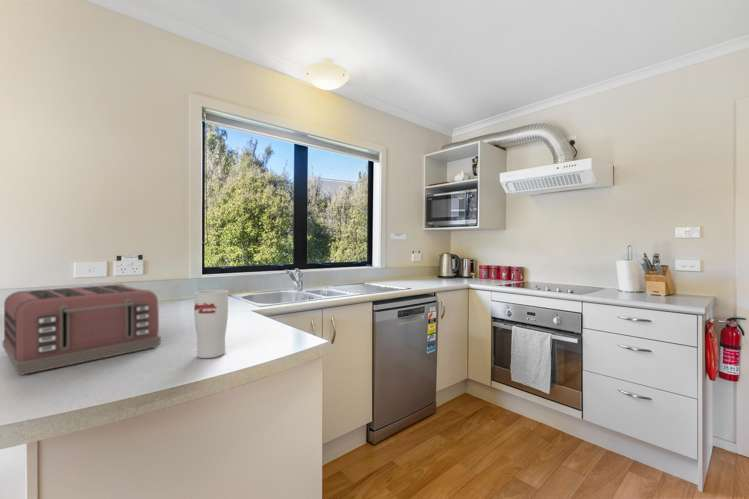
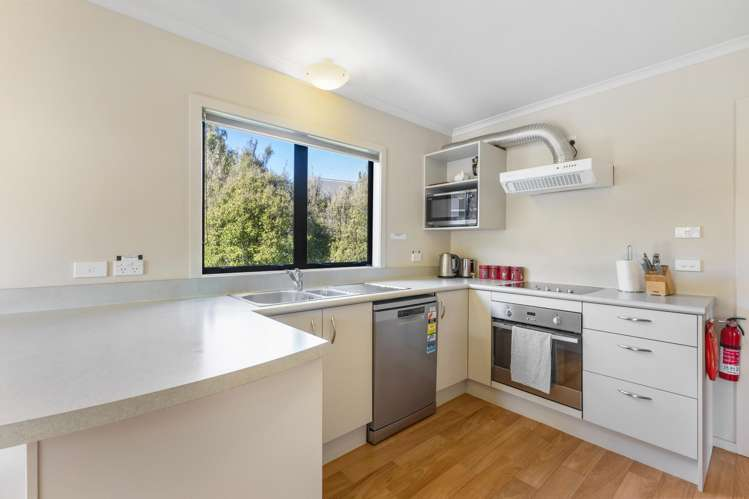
- cup [193,289,229,359]
- toaster [1,283,162,376]
